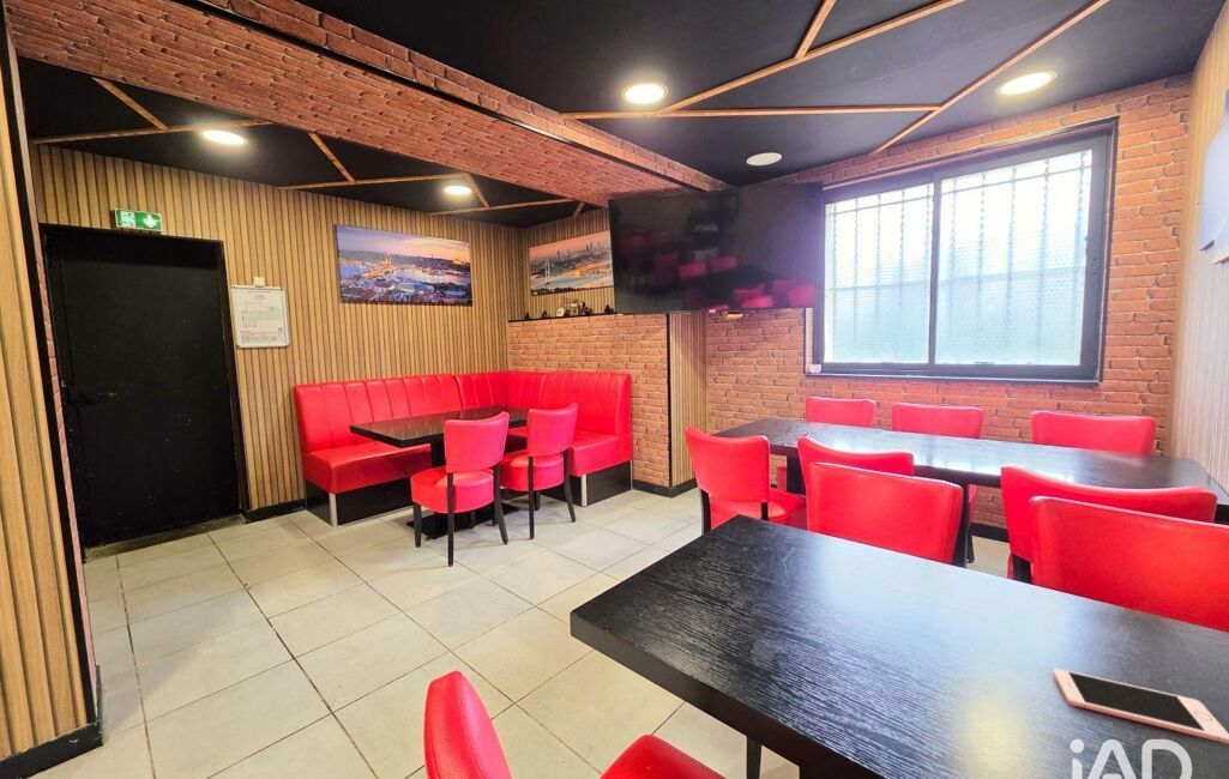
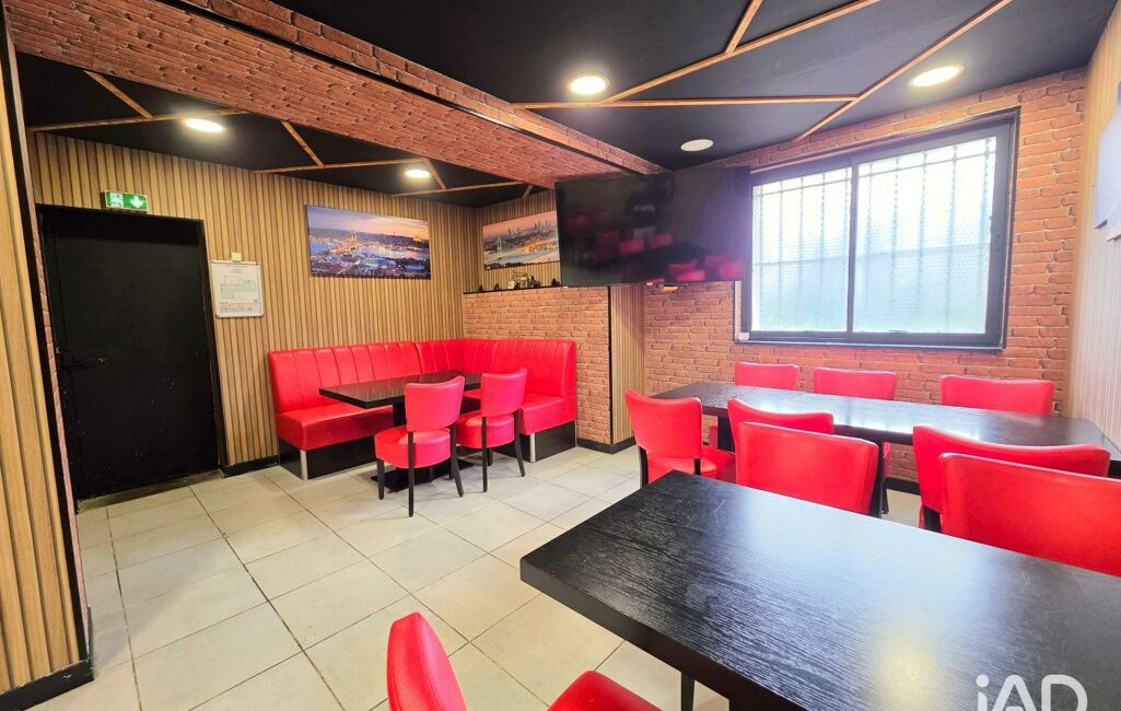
- cell phone [1052,668,1229,745]
